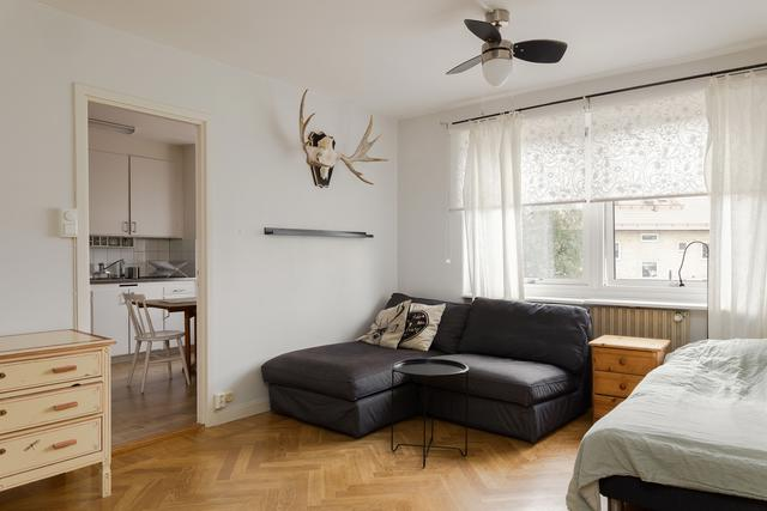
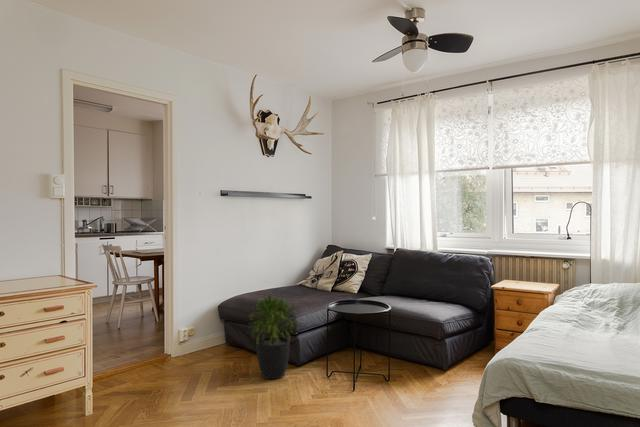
+ potted plant [246,293,300,381]
